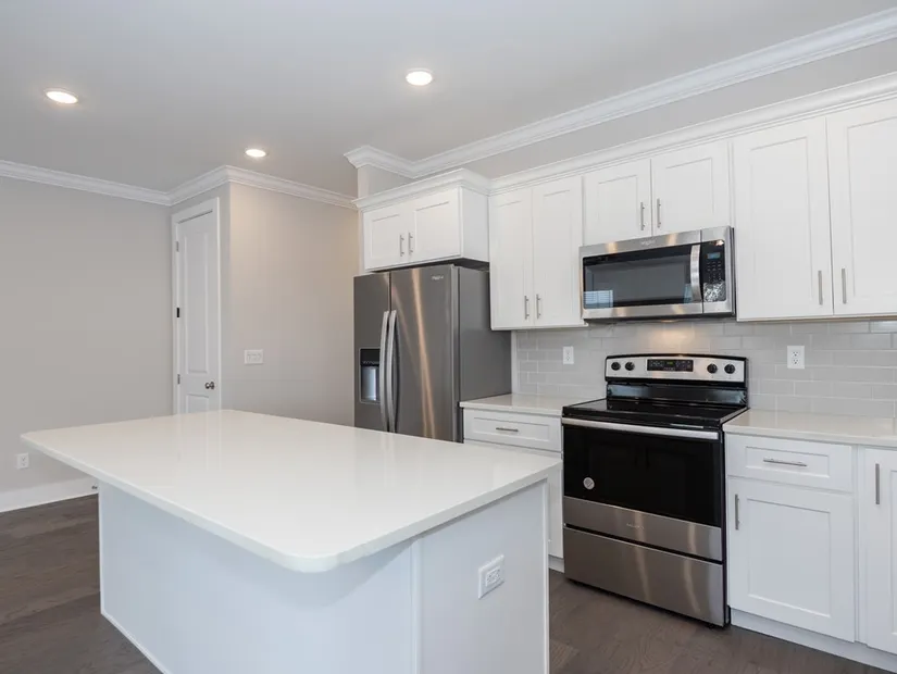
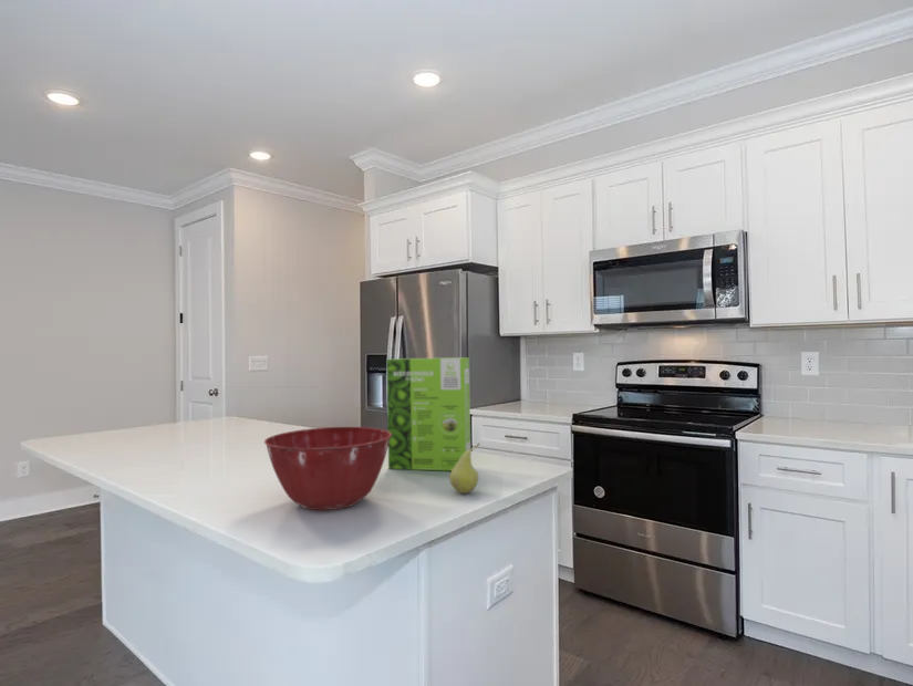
+ fruit [448,441,480,495]
+ mixing bowl [263,426,392,511]
+ cake mix box [385,356,473,471]
